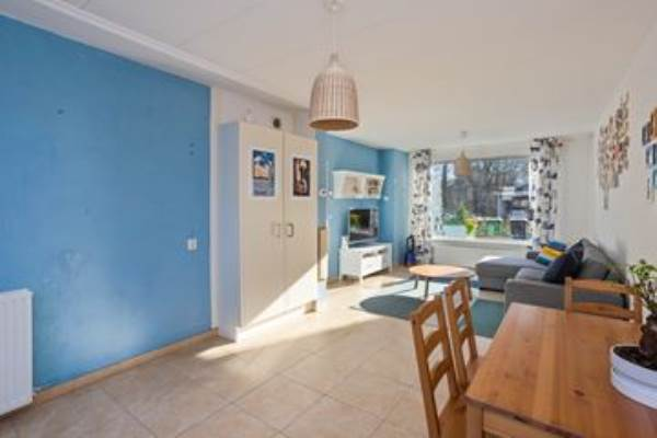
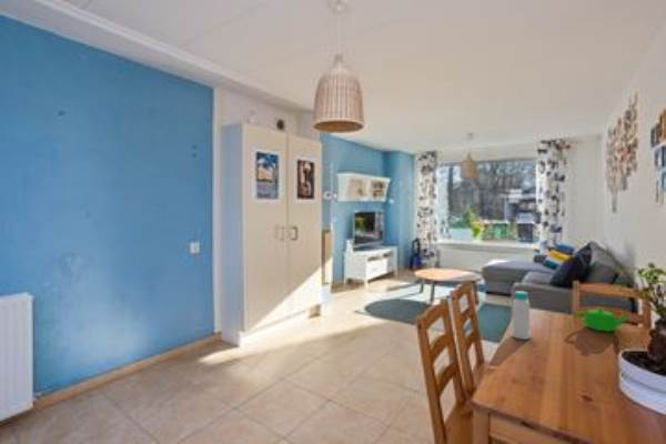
+ bottle [511,290,532,341]
+ teapot [575,306,630,333]
